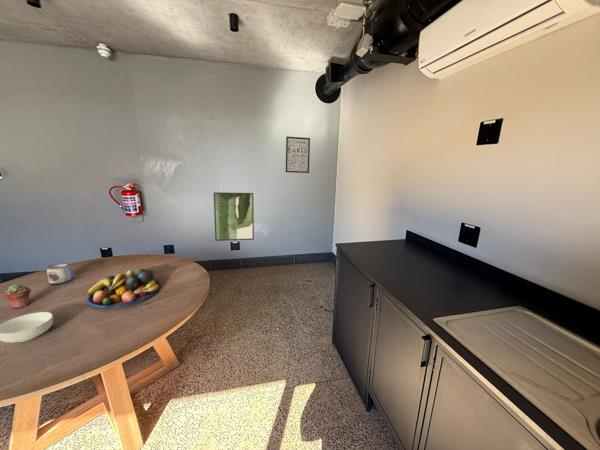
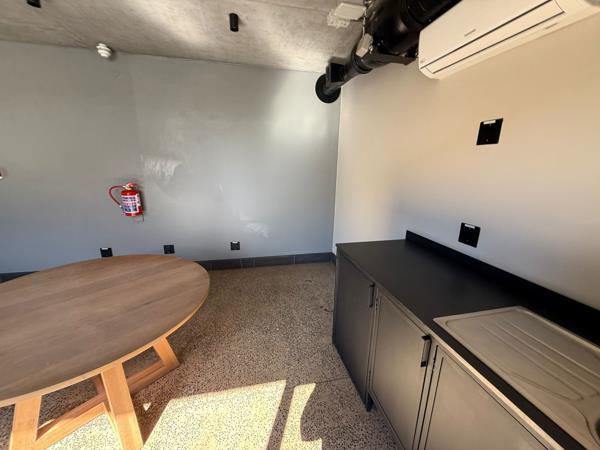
- fruit bowl [86,268,162,309]
- cereal bowl [0,311,54,343]
- potted succulent [3,283,32,309]
- wall art [285,136,311,174]
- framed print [213,191,255,242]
- mug [46,262,75,285]
